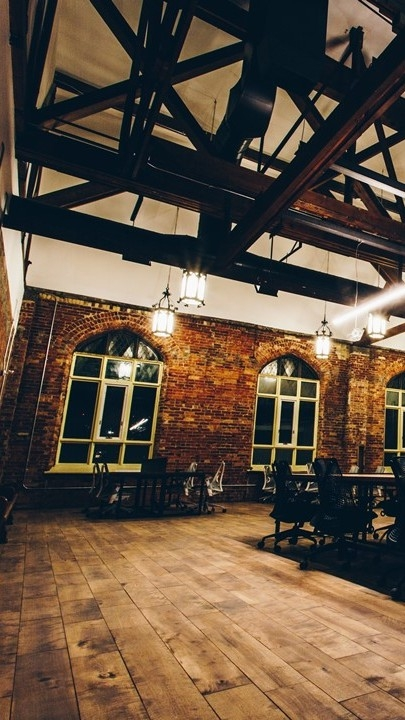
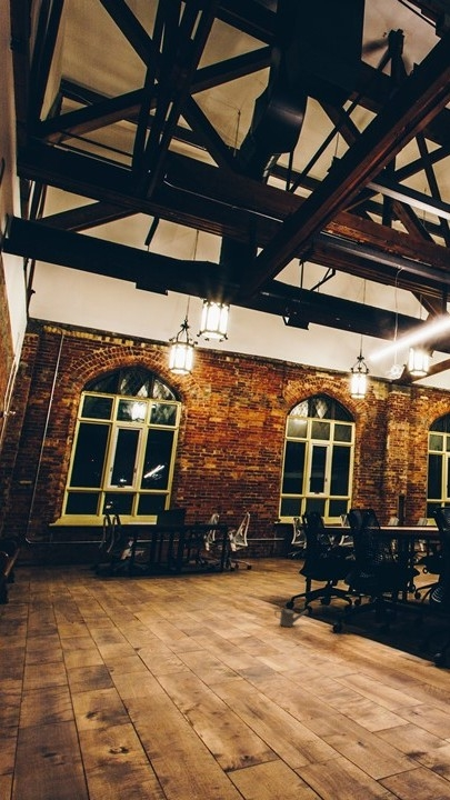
+ watering can [273,608,309,628]
